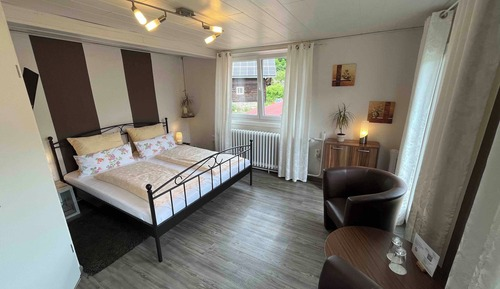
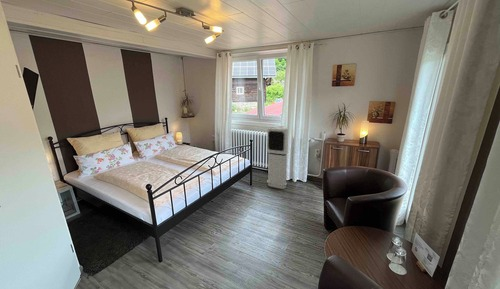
+ air purifier [266,125,289,190]
